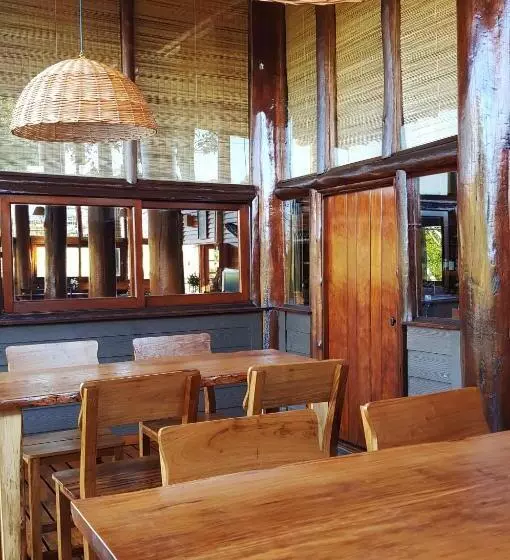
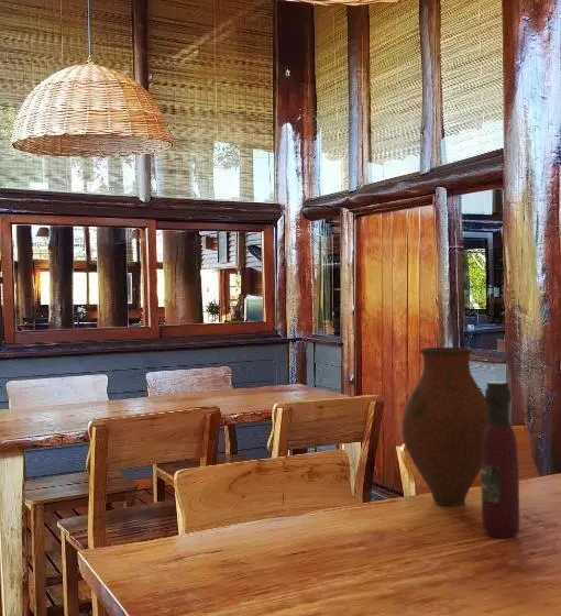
+ vase [400,346,487,507]
+ wine bottle [480,381,520,539]
